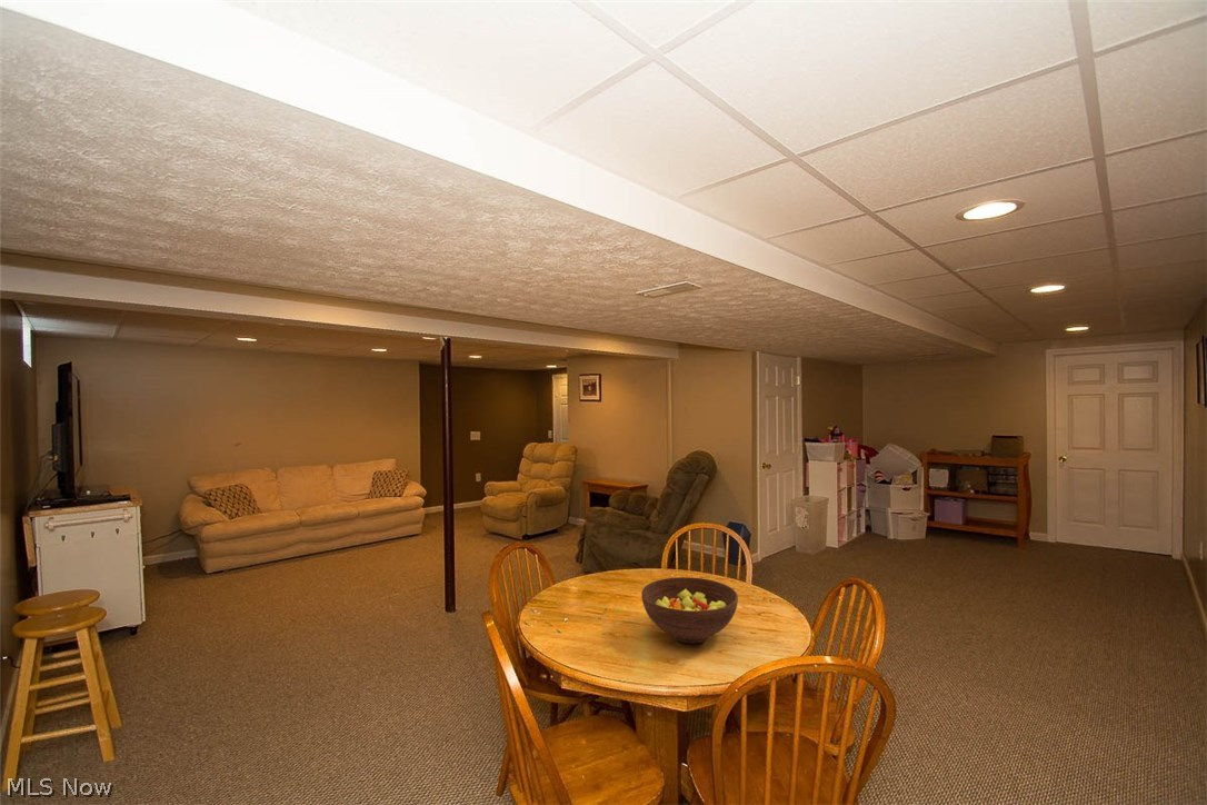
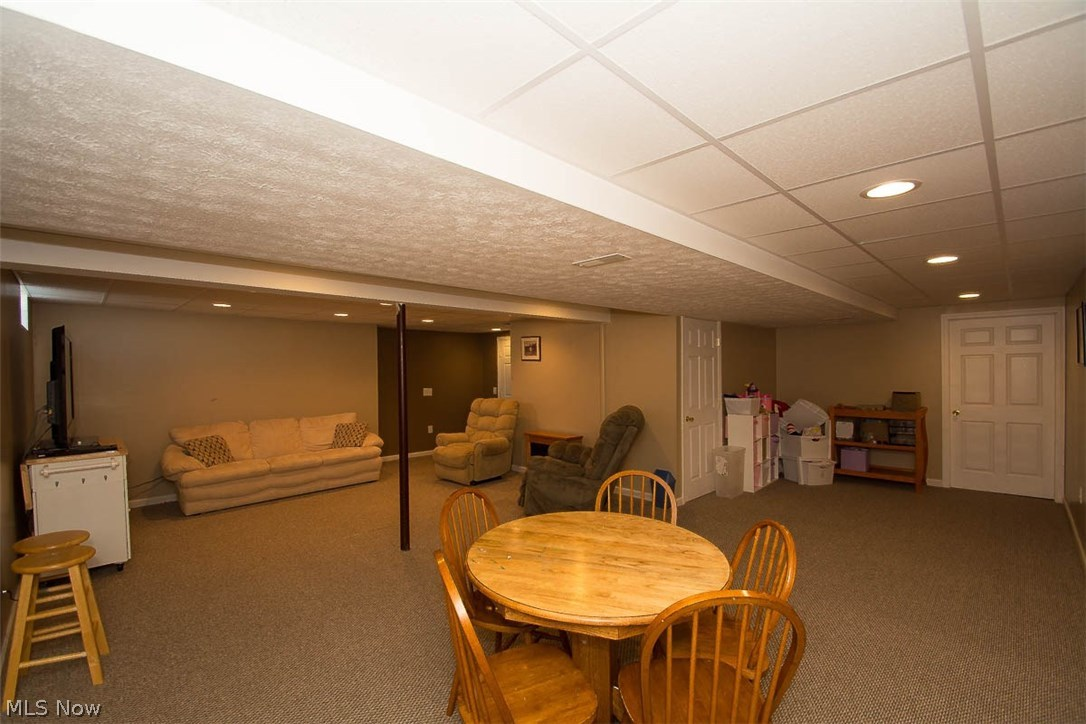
- fruit bowl [640,576,739,645]
